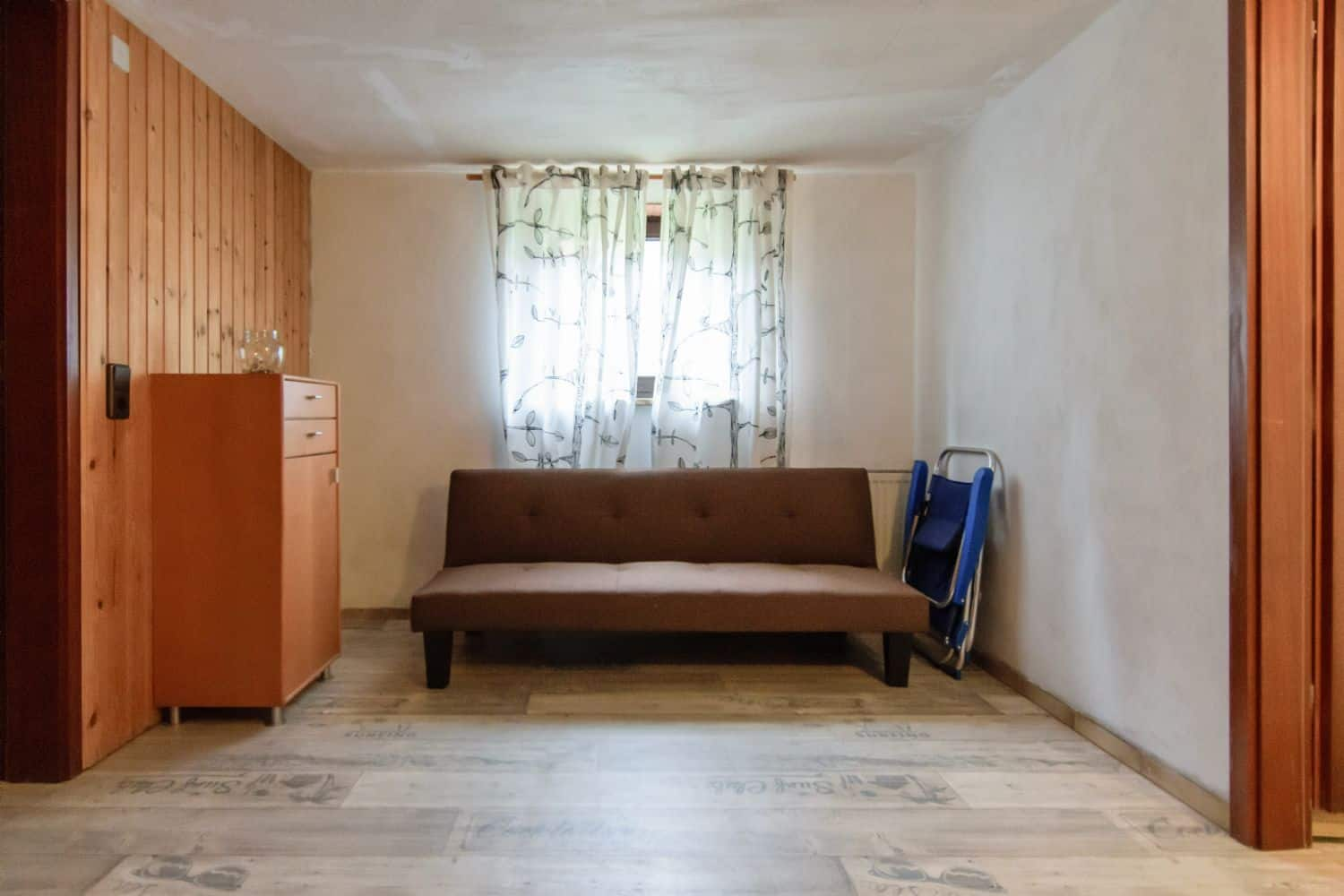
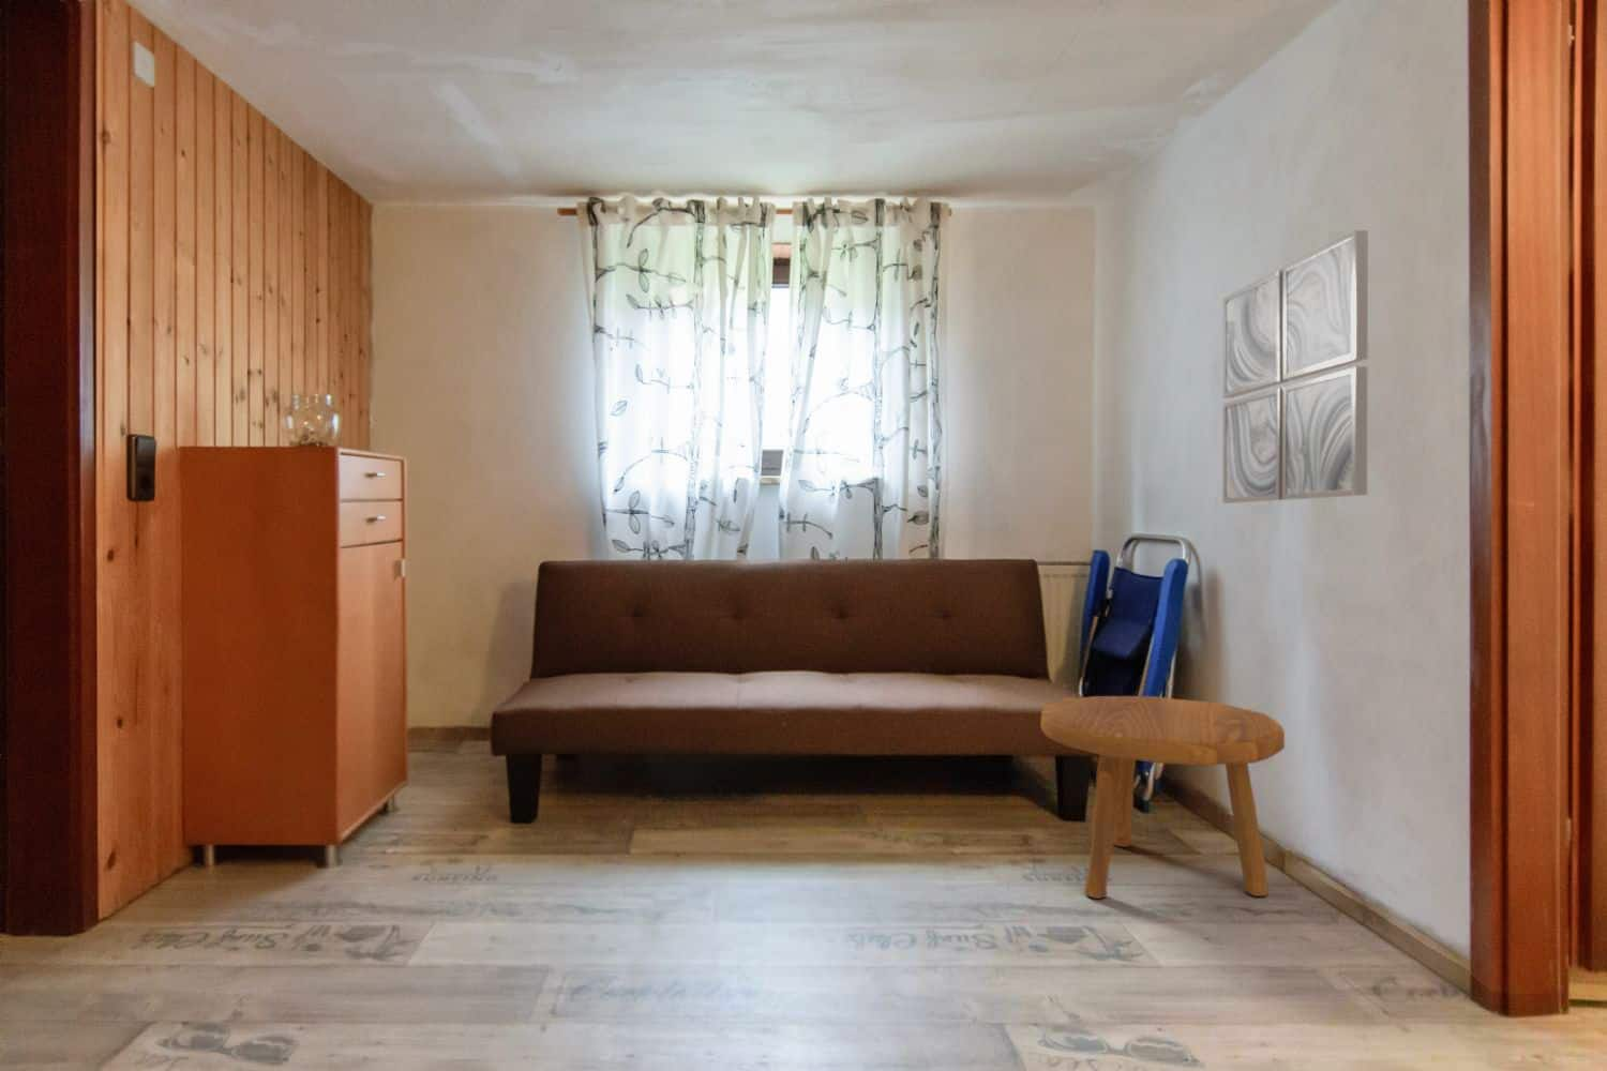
+ footstool [1039,696,1285,900]
+ wall art [1221,230,1369,504]
